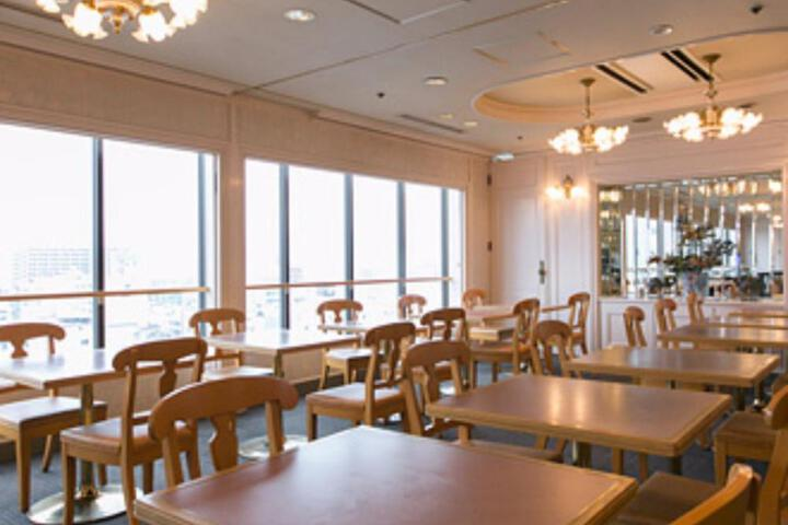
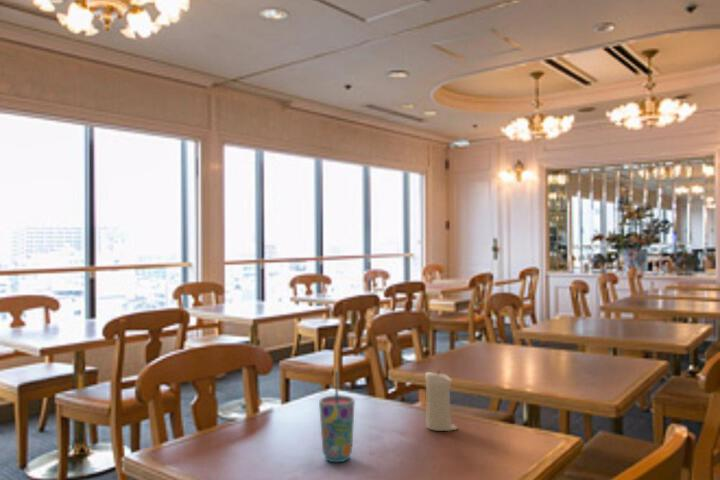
+ cup [318,370,356,463]
+ candle [424,370,458,432]
